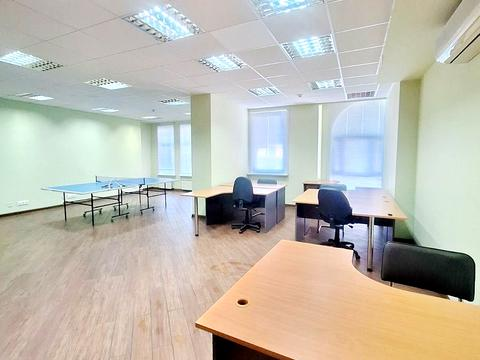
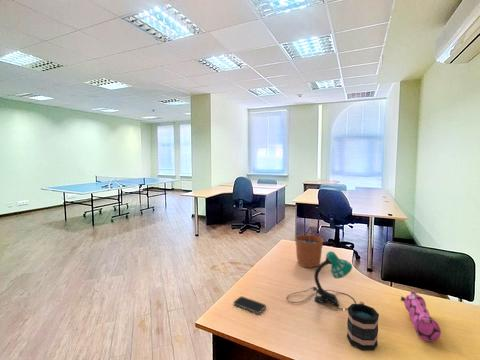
+ smartphone [233,295,267,314]
+ desk lamp [286,250,357,310]
+ plant pot [294,227,324,269]
+ pencil case [400,290,442,342]
+ mug [346,301,380,352]
